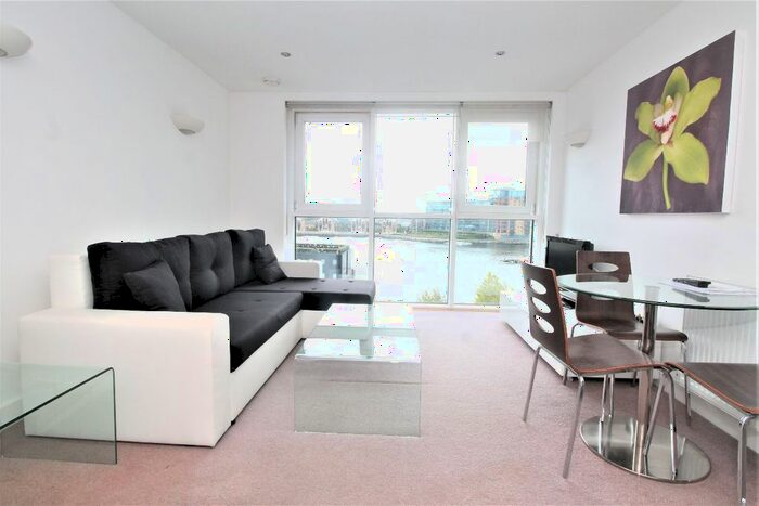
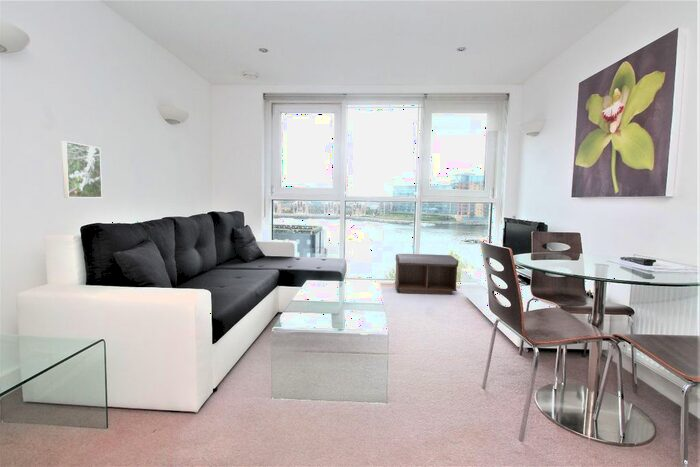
+ bench [394,253,459,296]
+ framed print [60,140,103,199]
